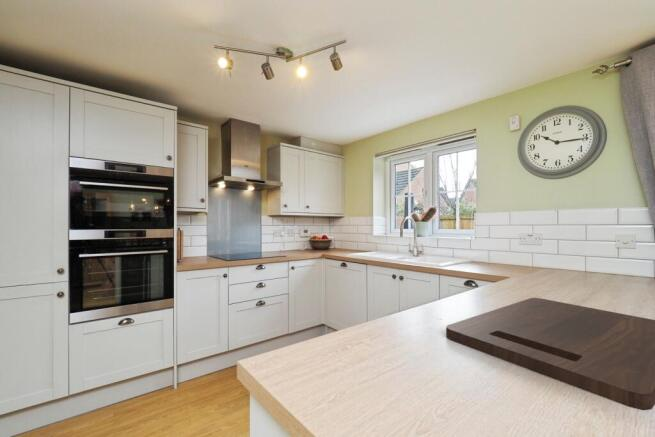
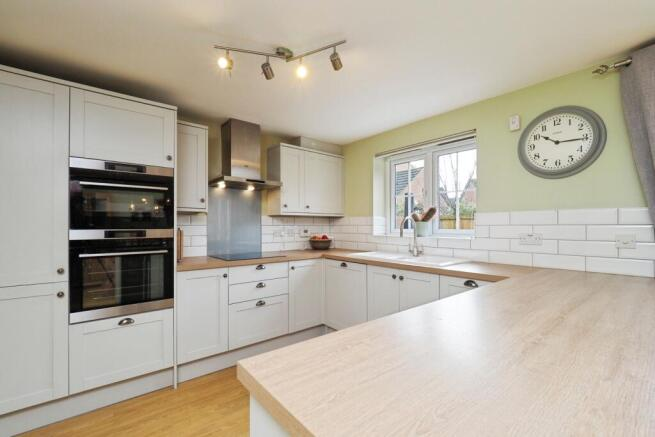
- cutting board [445,297,655,411]
